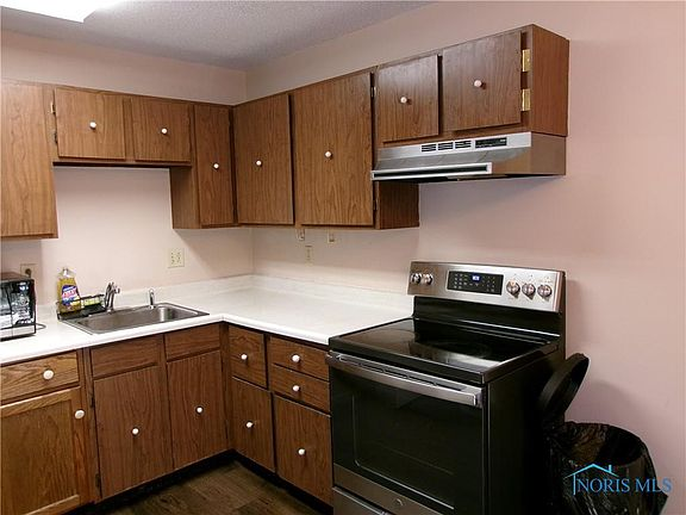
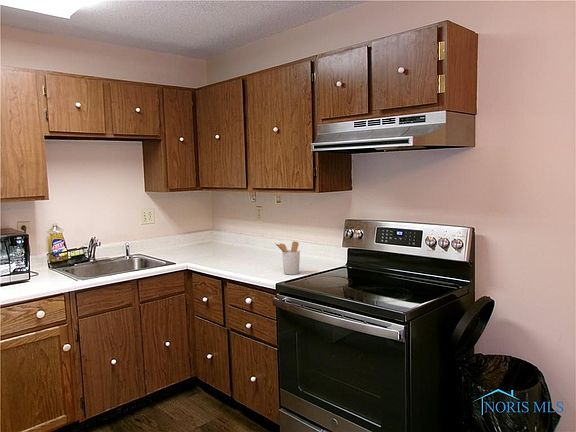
+ utensil holder [274,241,301,276]
